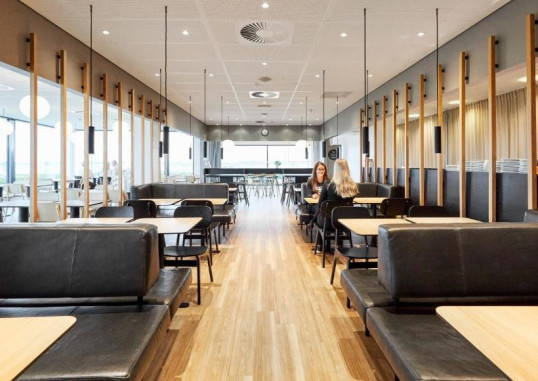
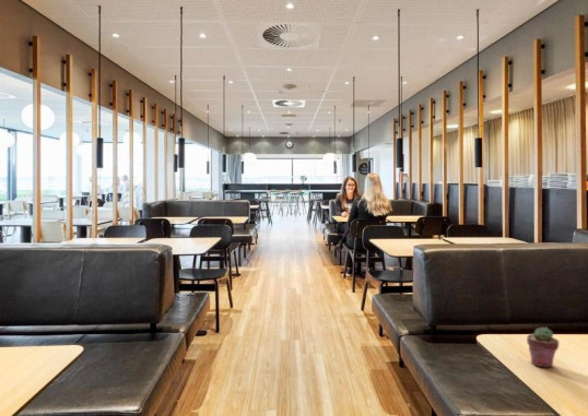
+ potted succulent [526,326,561,368]
